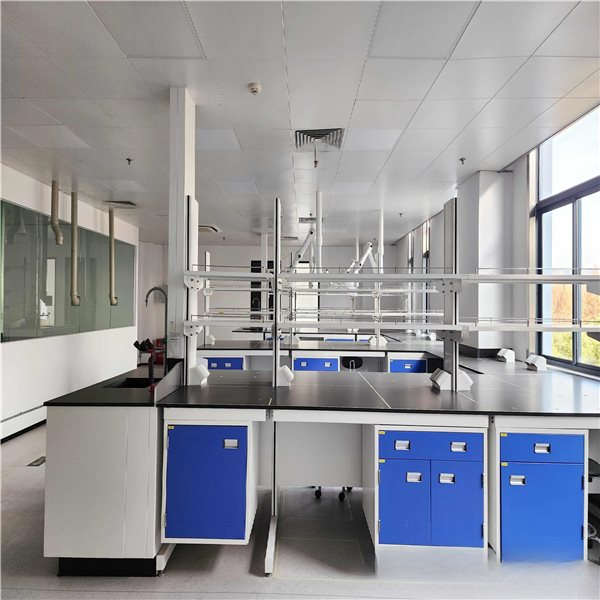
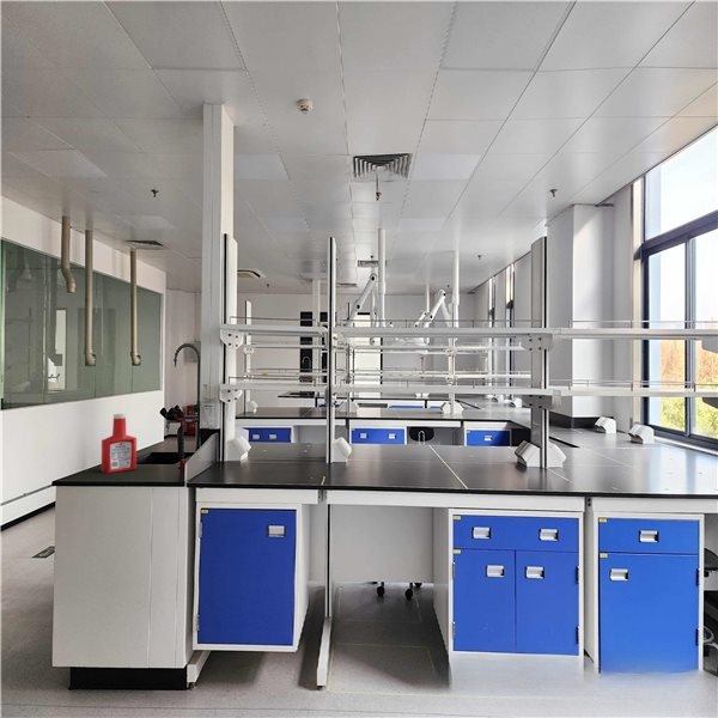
+ soap bottle [101,413,138,474]
